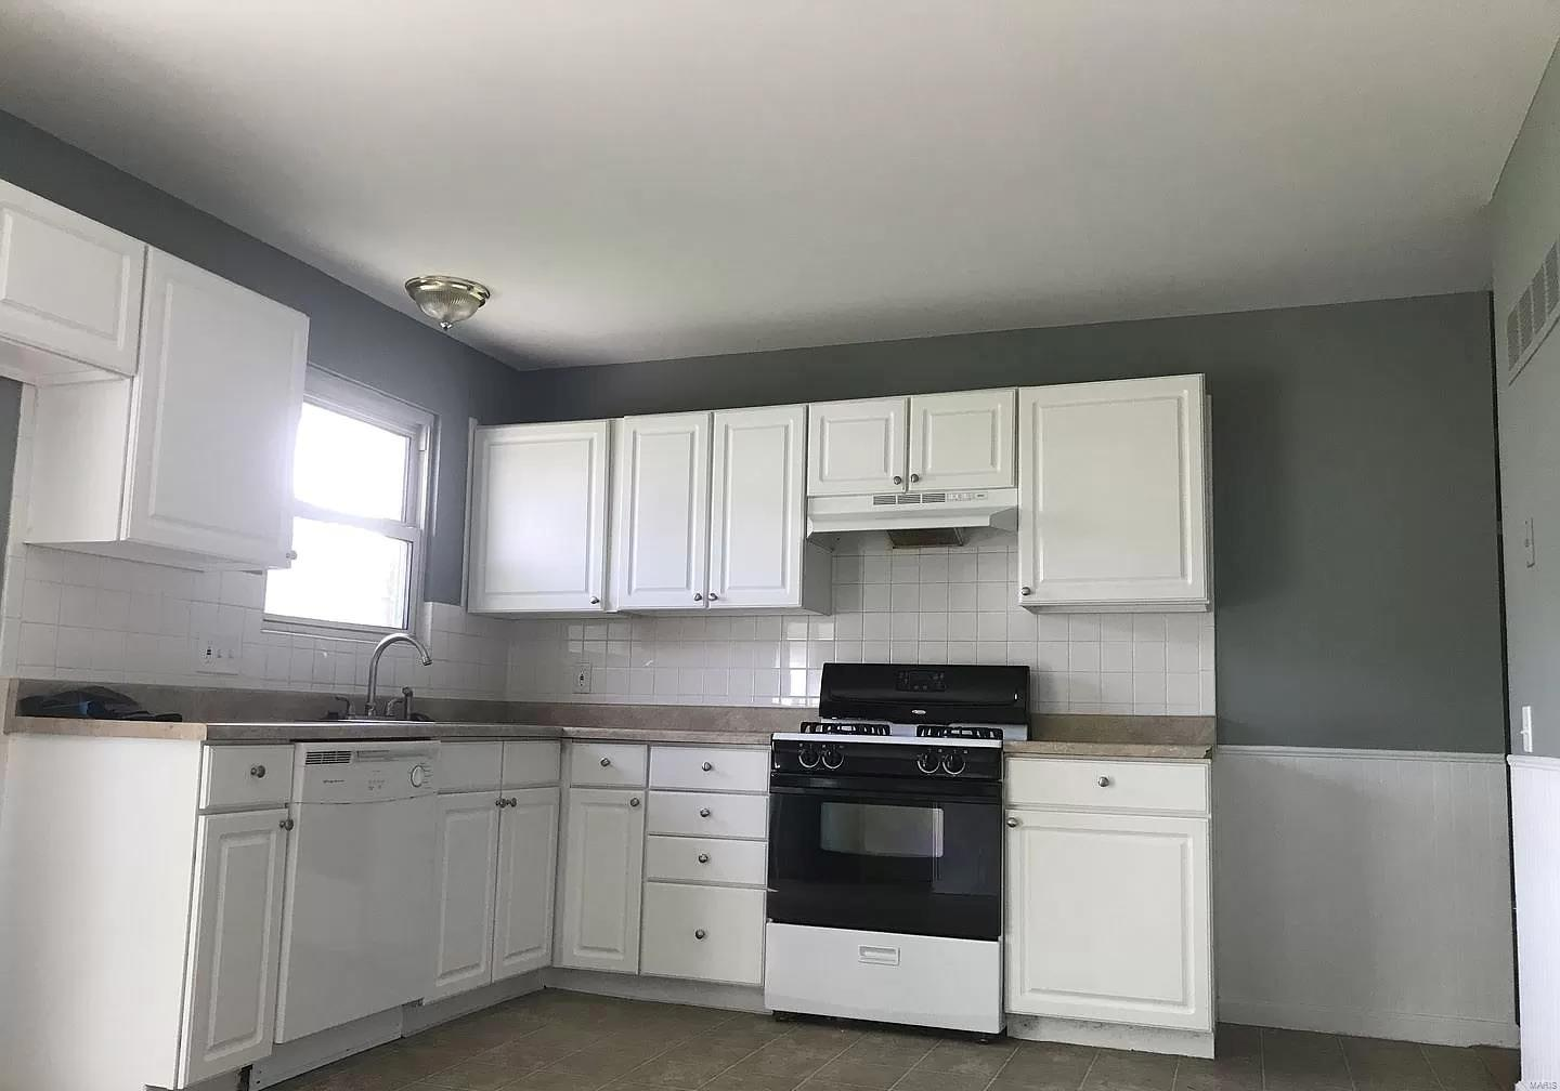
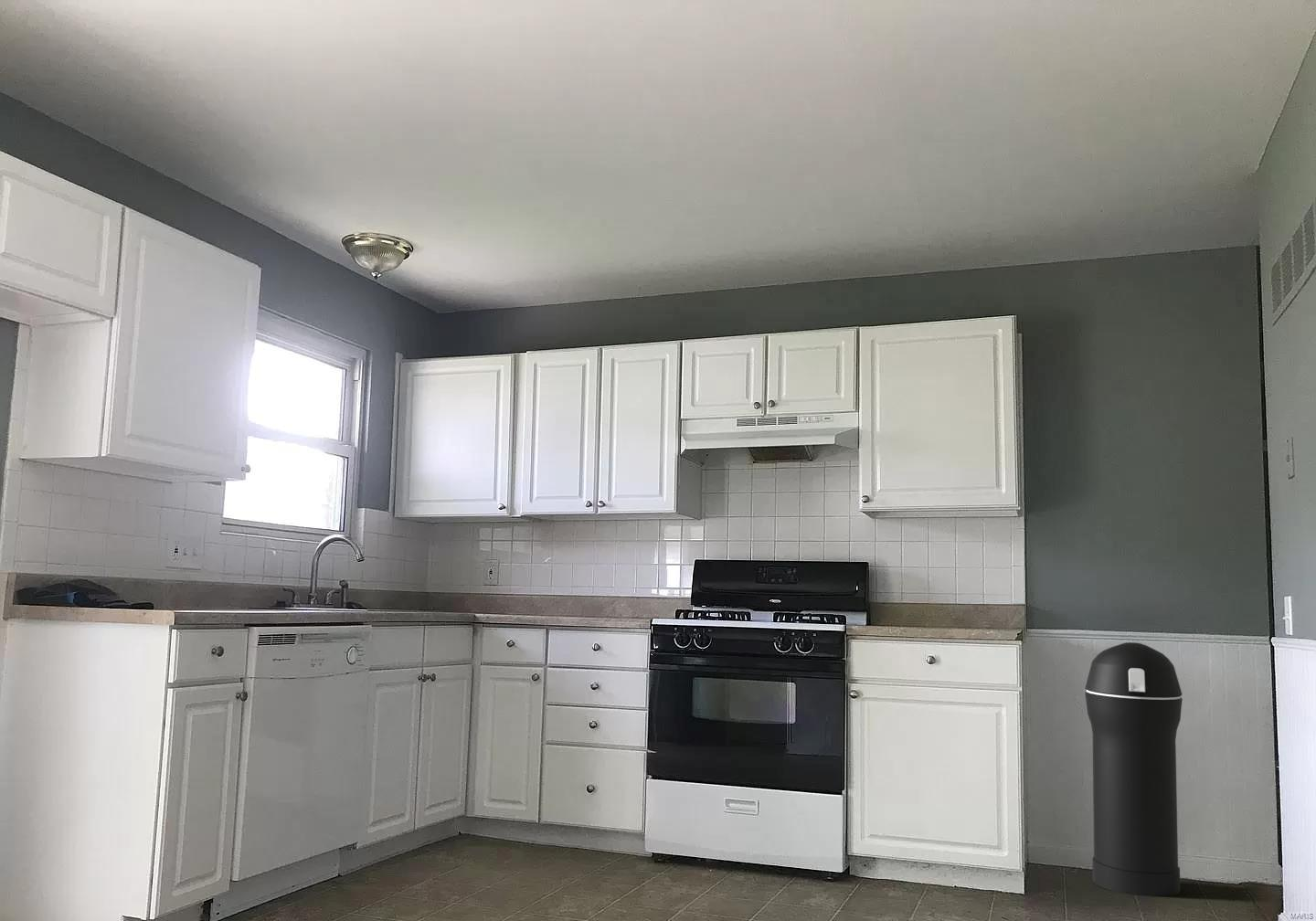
+ trash can [1084,641,1183,897]
